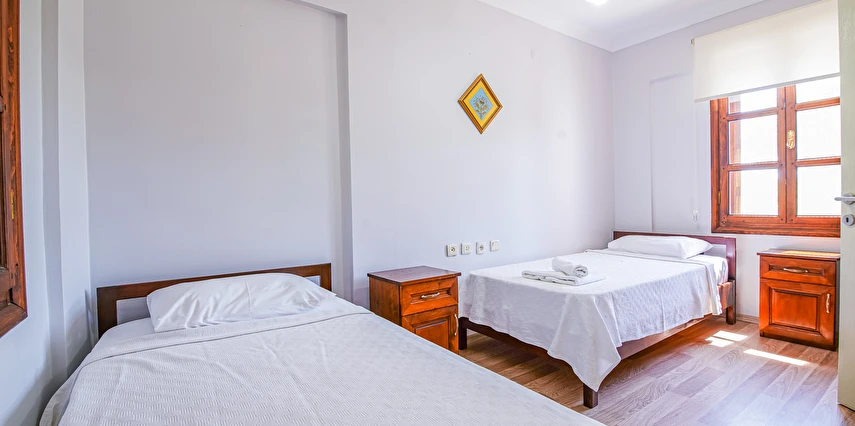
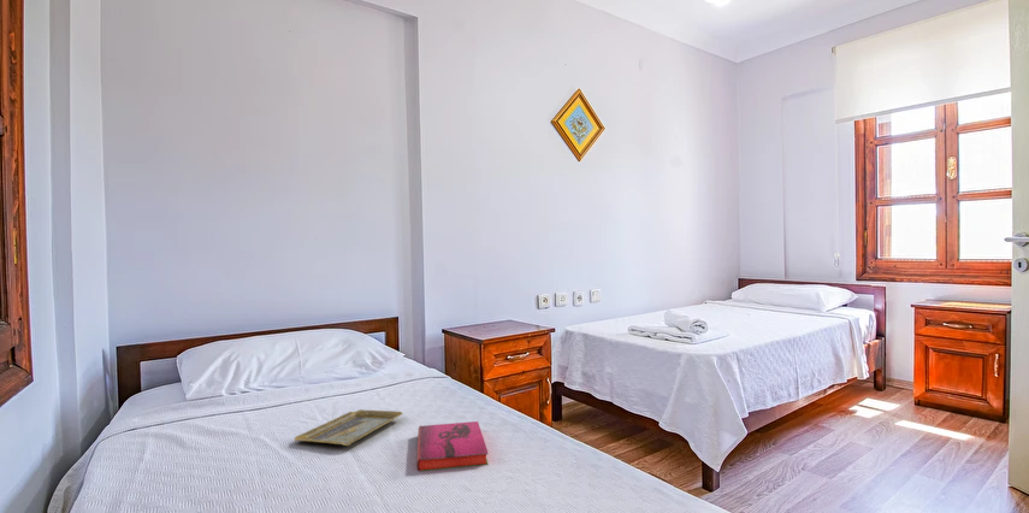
+ hardback book [416,420,490,472]
+ tray [294,408,404,447]
